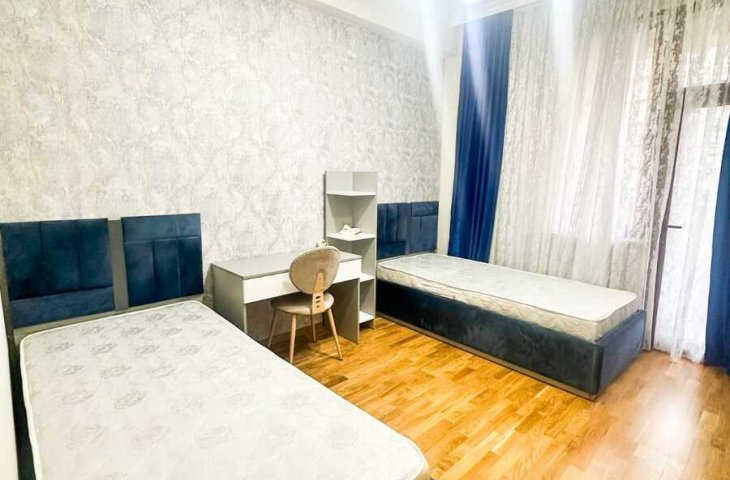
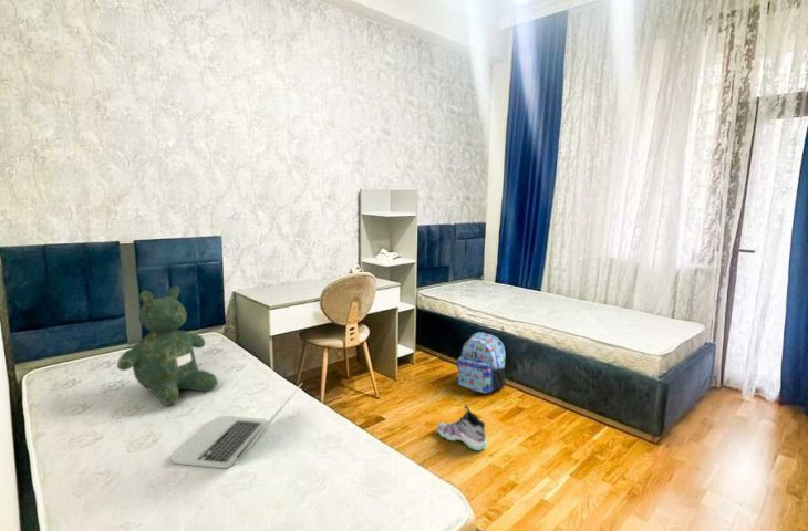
+ teddy bear [116,285,218,407]
+ backpack [455,331,506,394]
+ laptop [170,382,303,469]
+ sneaker [435,404,487,451]
